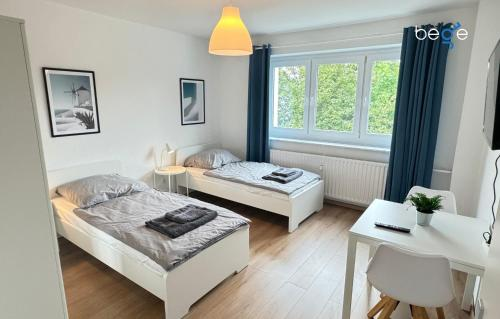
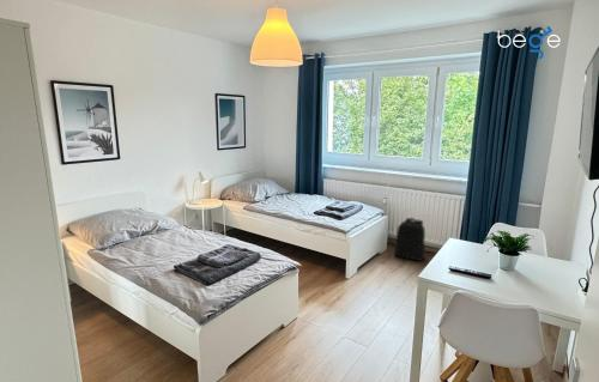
+ backpack [393,217,426,262]
